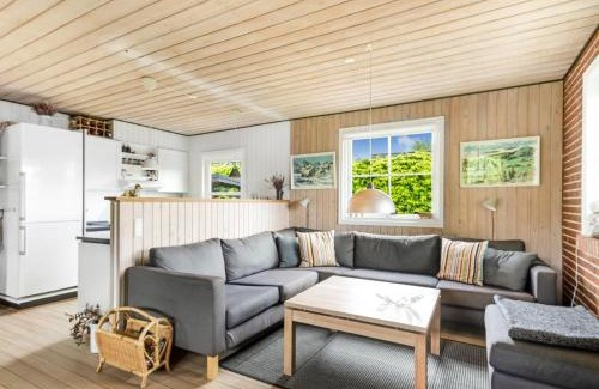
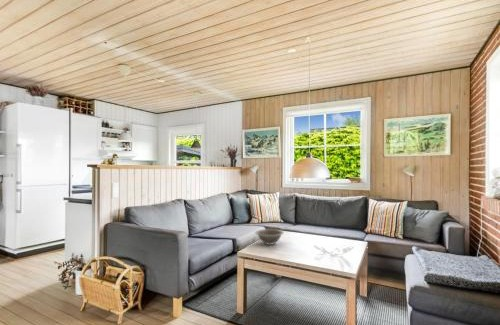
+ decorative bowl [254,228,285,246]
